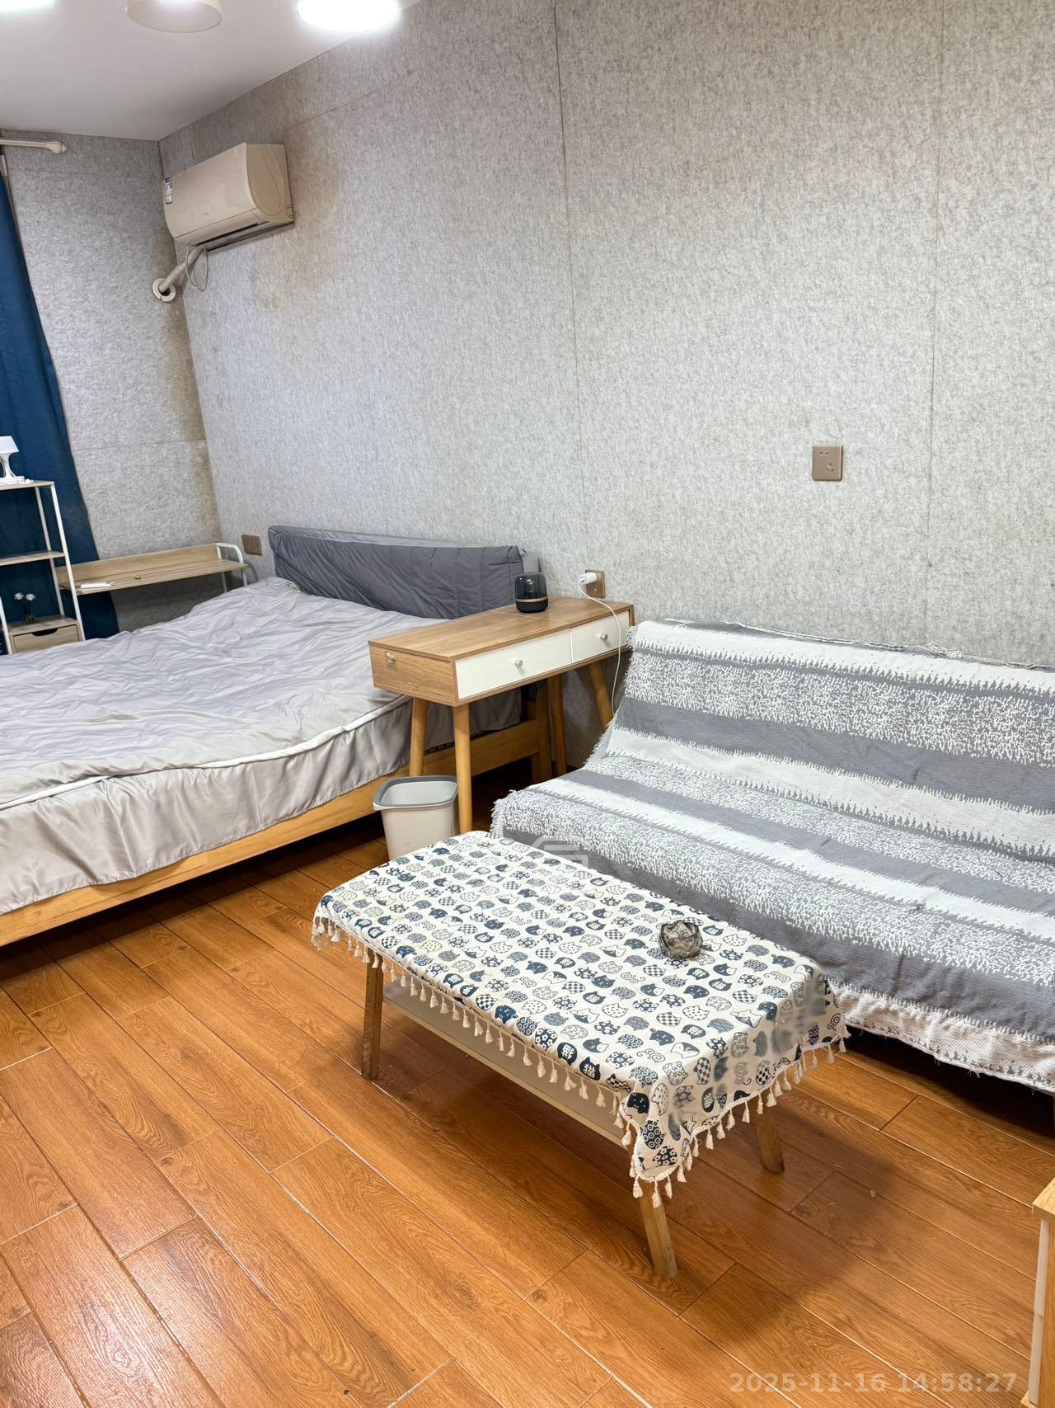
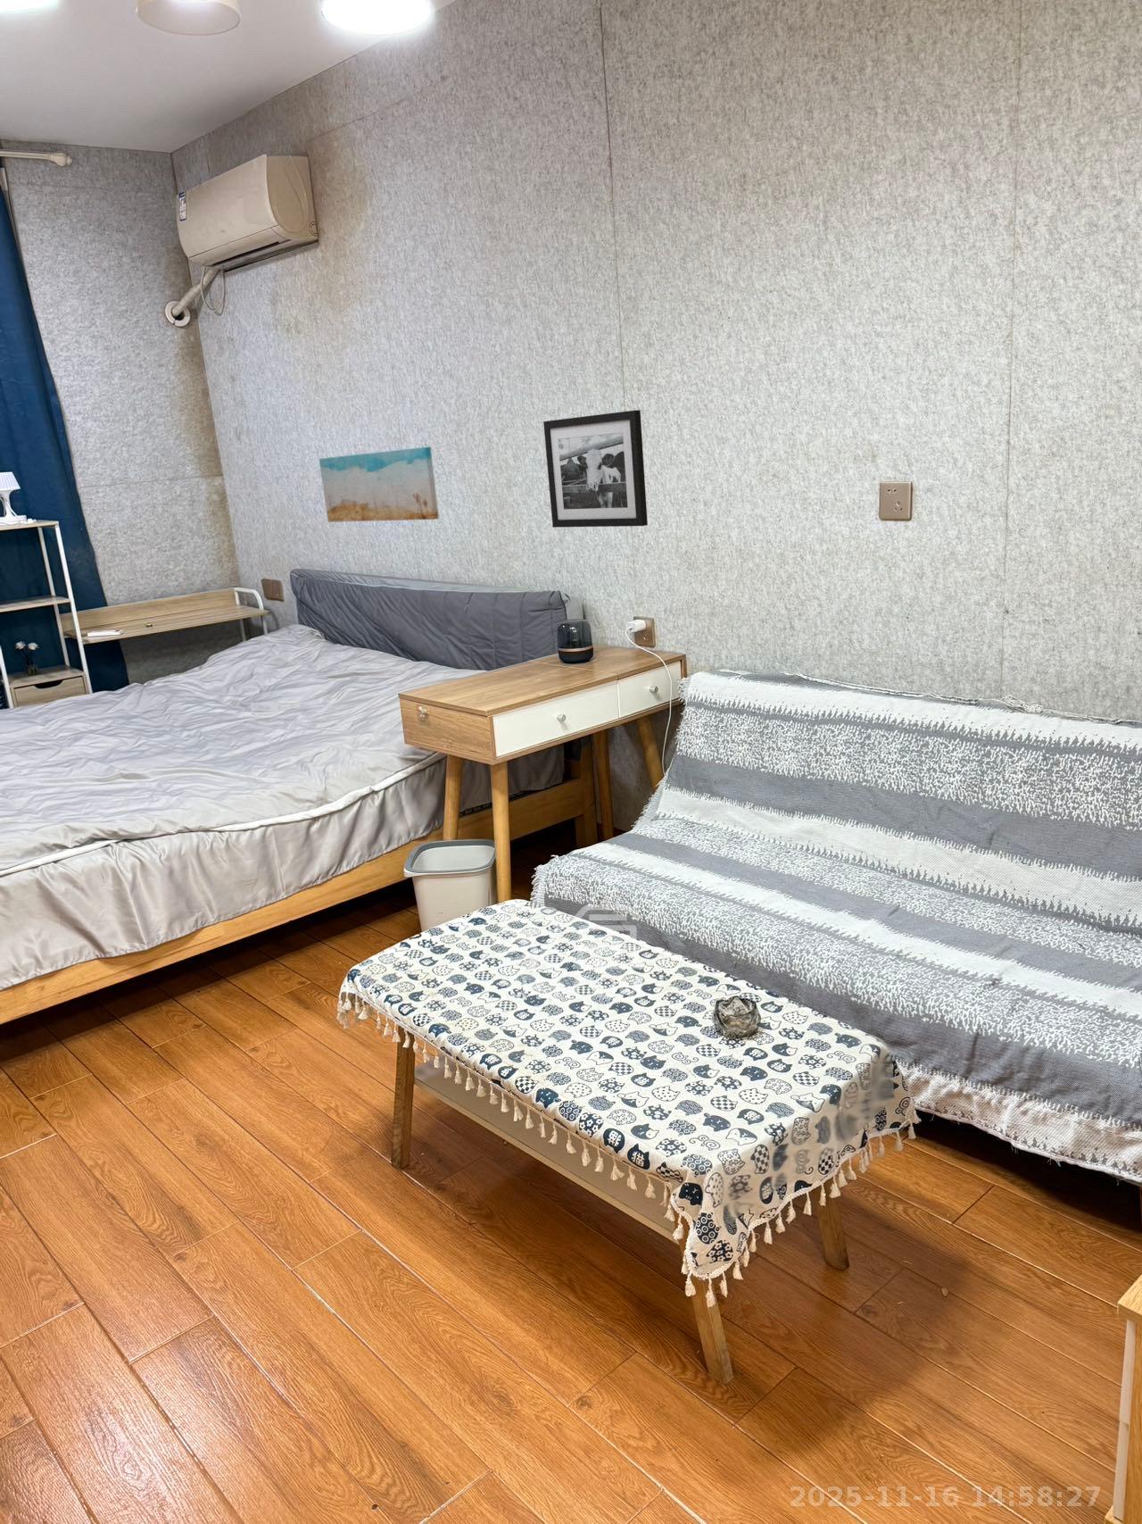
+ wall art [319,445,440,523]
+ picture frame [542,409,649,528]
